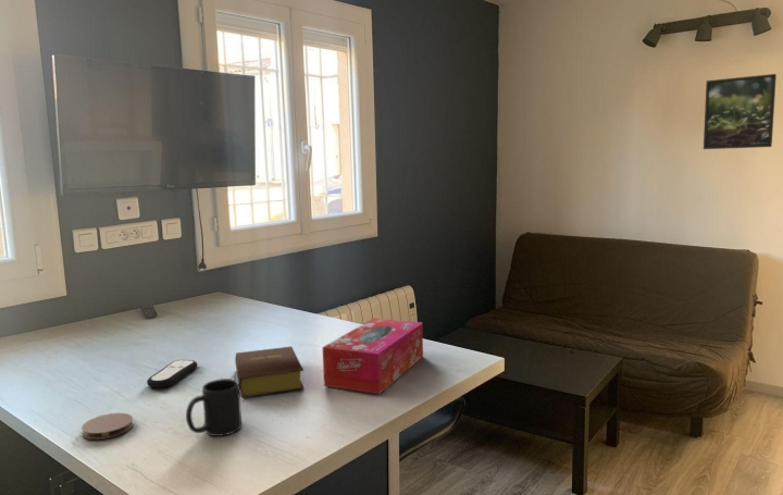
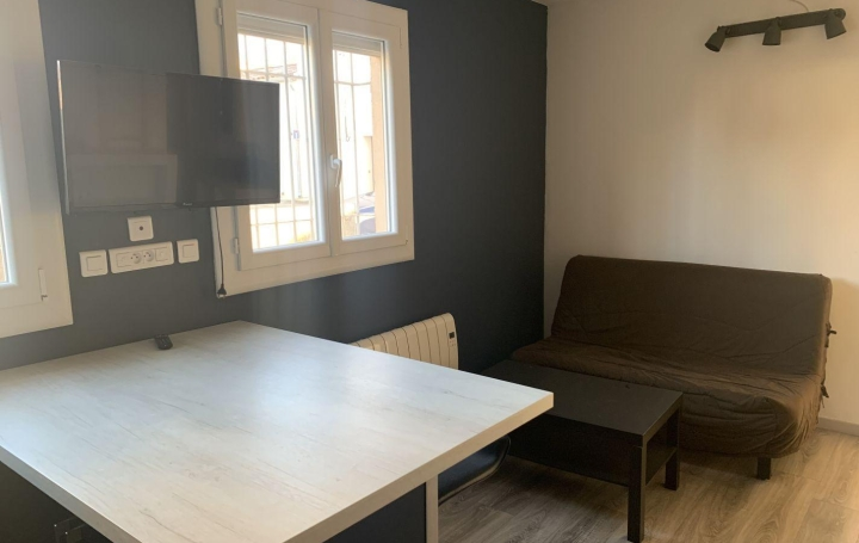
- coaster [80,412,135,441]
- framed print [703,73,778,150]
- bible [234,346,306,398]
- remote control [146,359,198,388]
- tissue box [322,318,424,395]
- mug [185,378,243,437]
